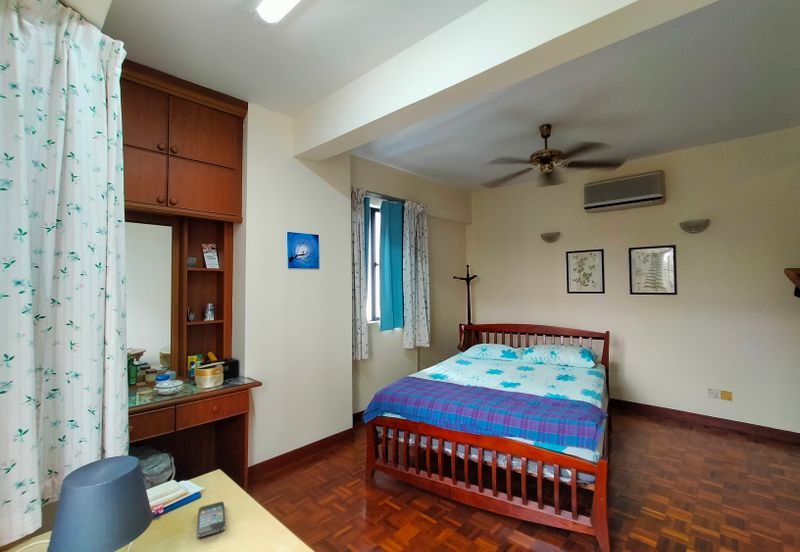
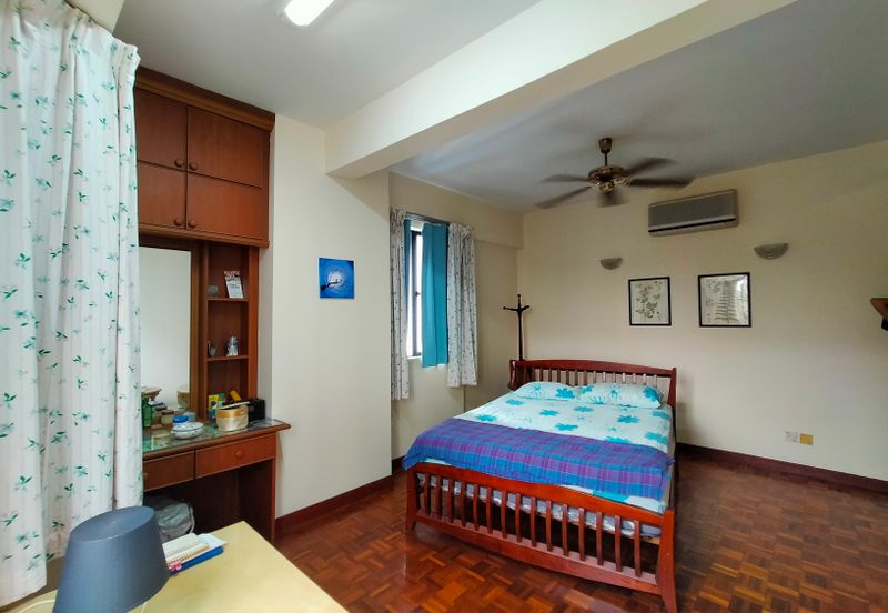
- smartphone [196,501,226,538]
